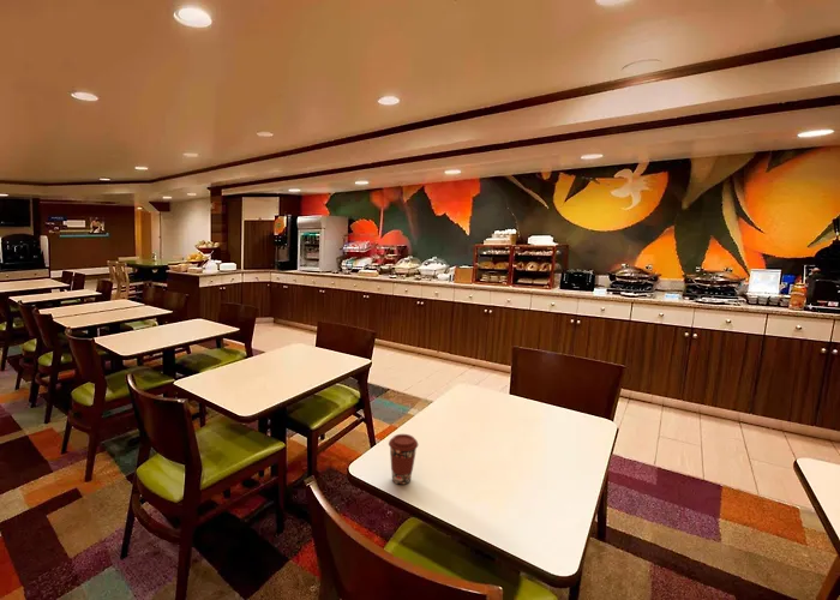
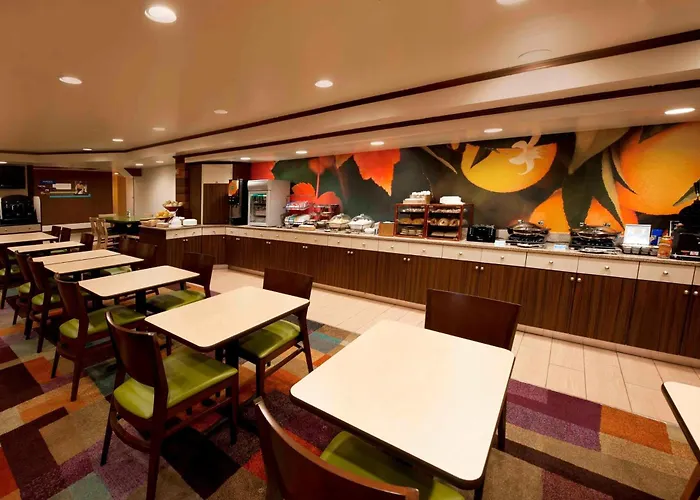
- coffee cup [388,433,419,486]
